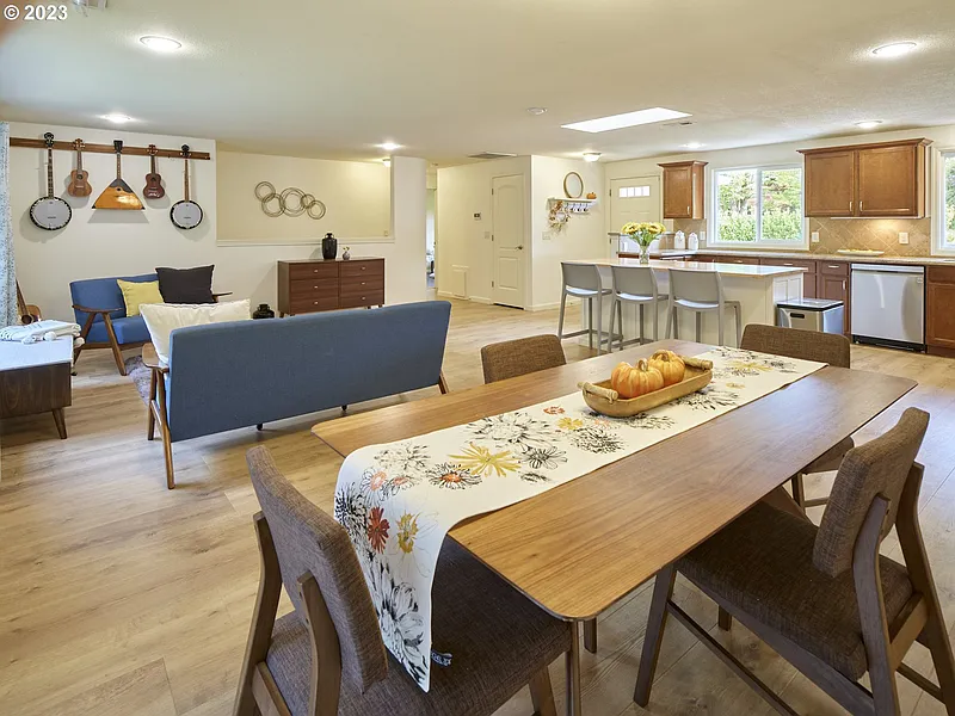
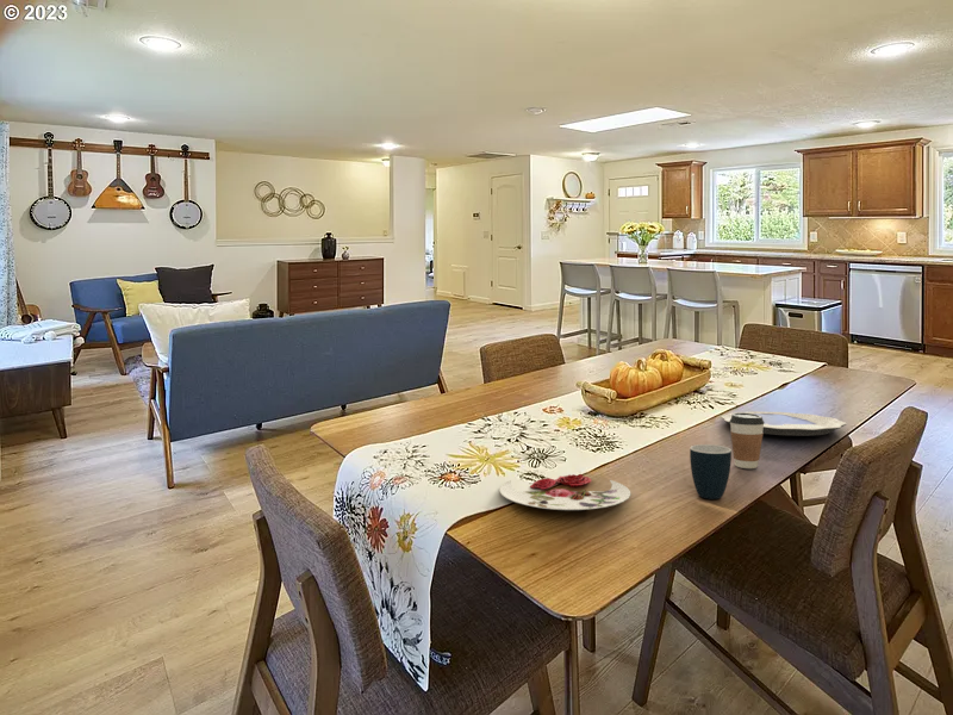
+ mug [689,443,733,500]
+ plate [498,473,631,511]
+ plate [720,410,847,437]
+ coffee cup [729,414,766,470]
